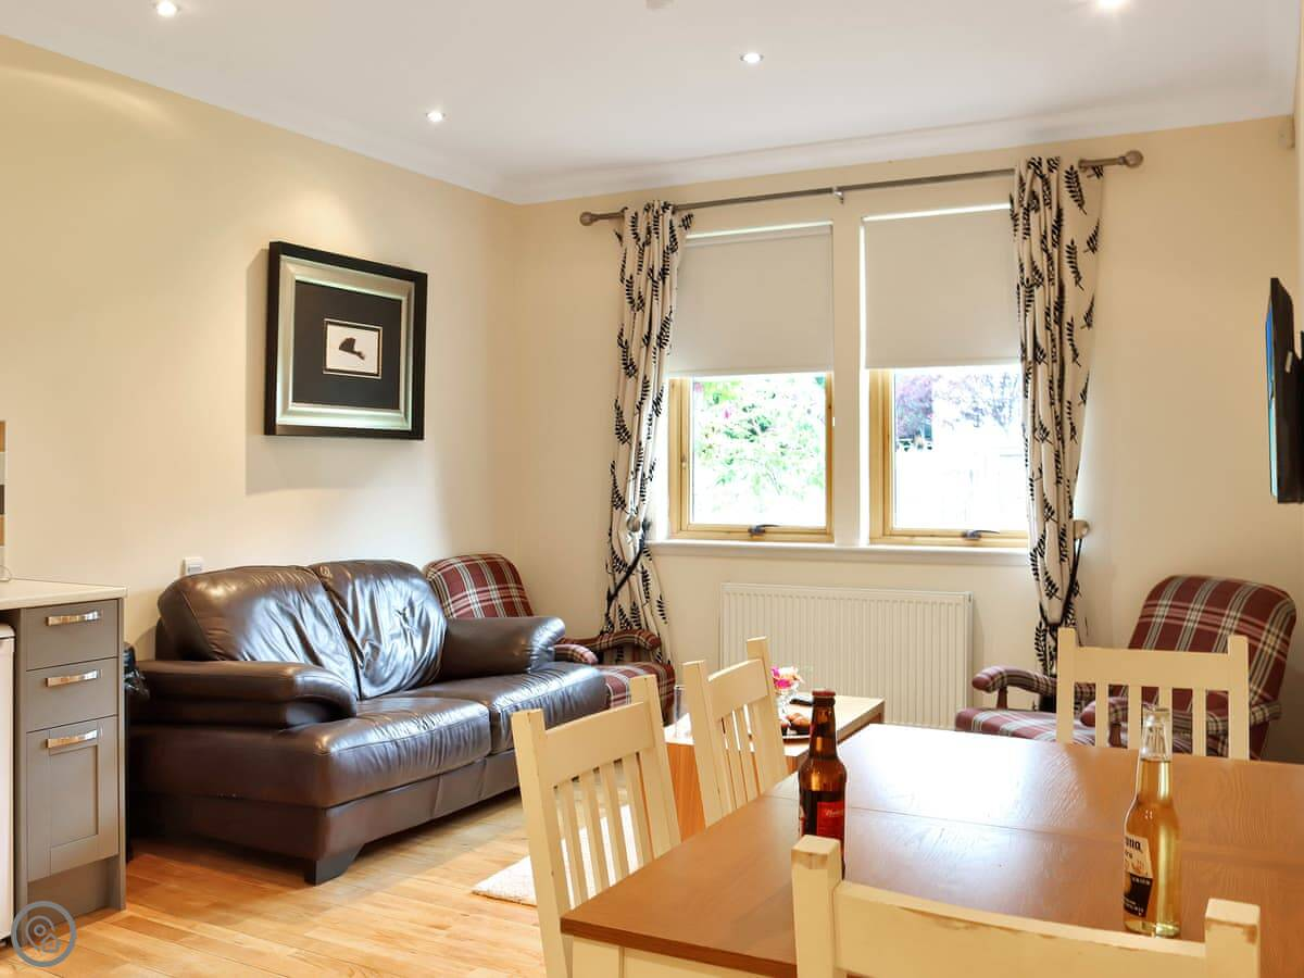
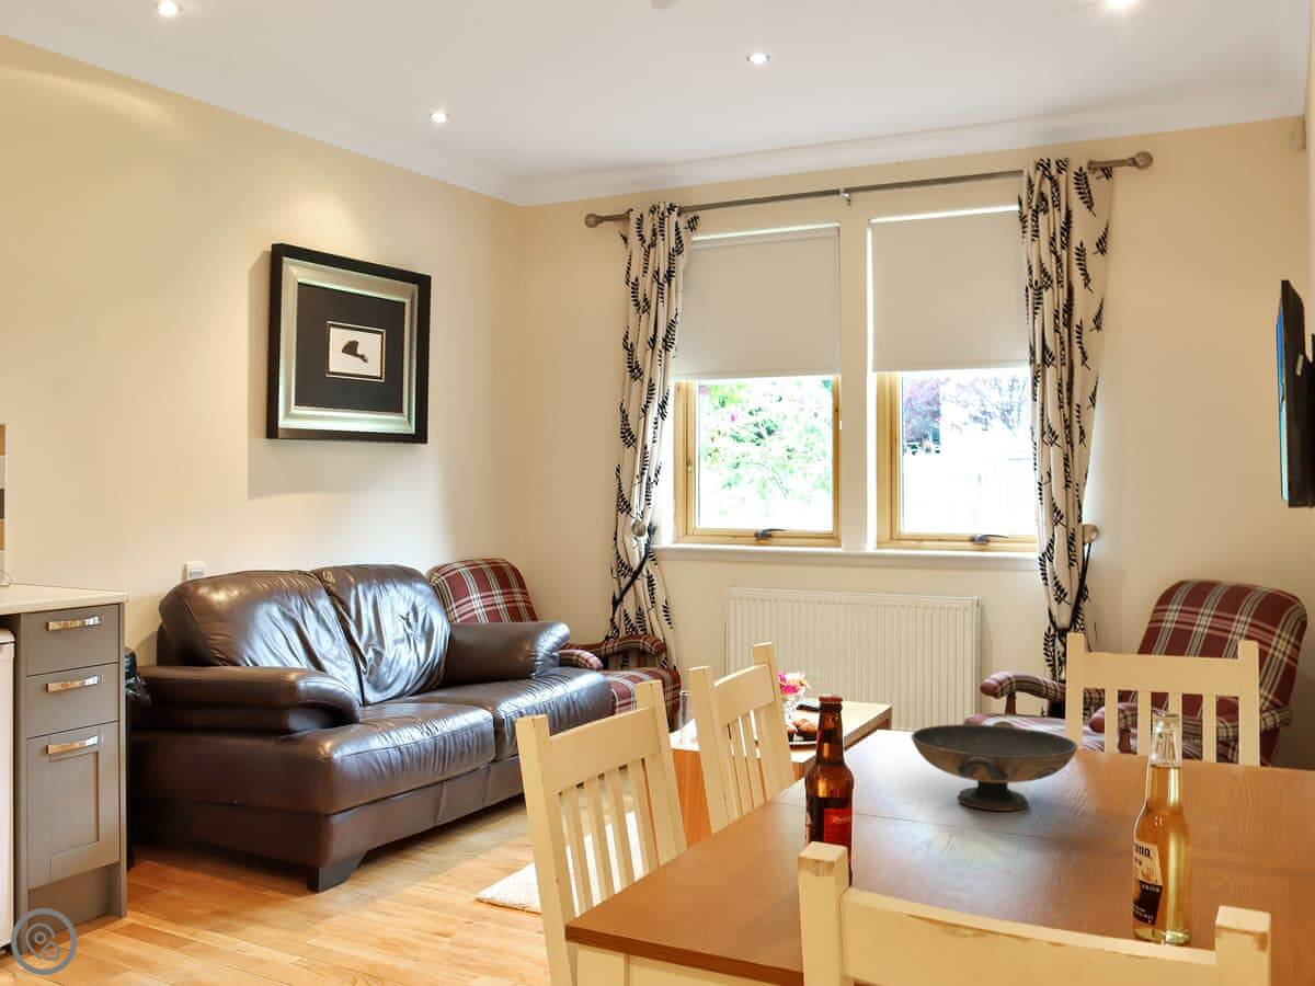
+ decorative bowl [911,720,1079,812]
